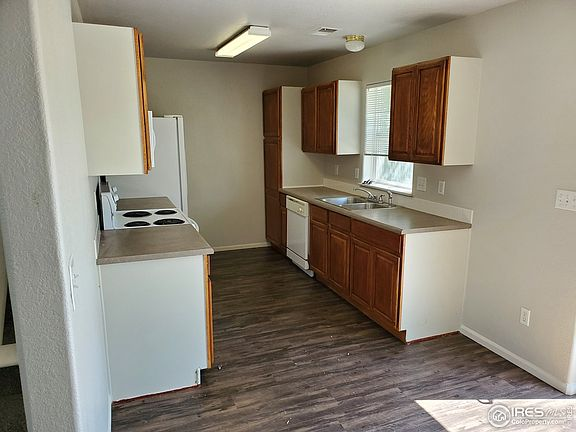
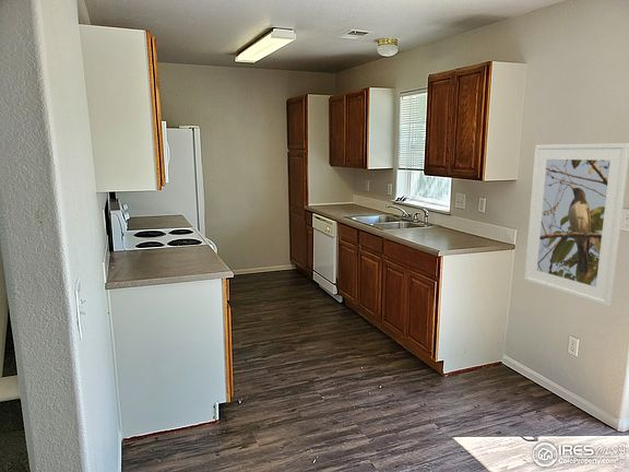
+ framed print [524,142,629,307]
